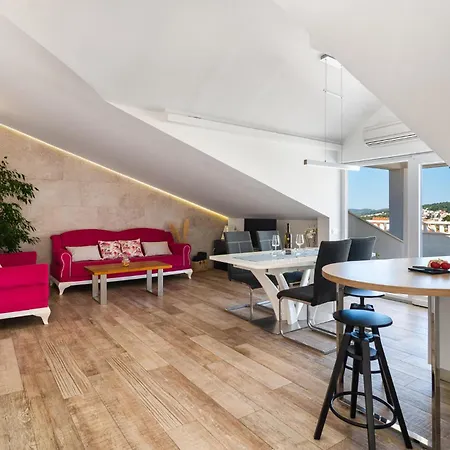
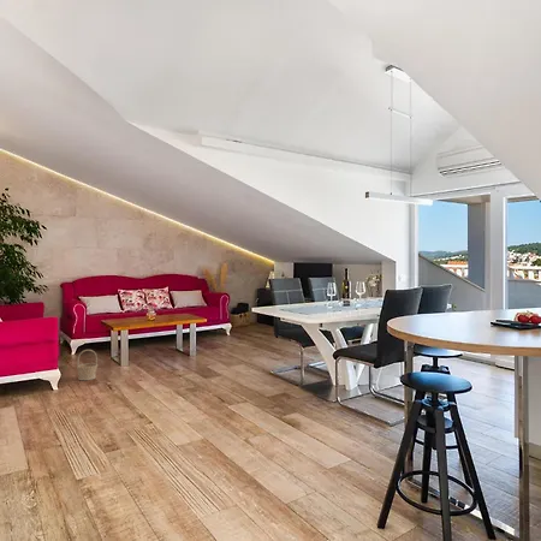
+ basket [76,349,99,381]
